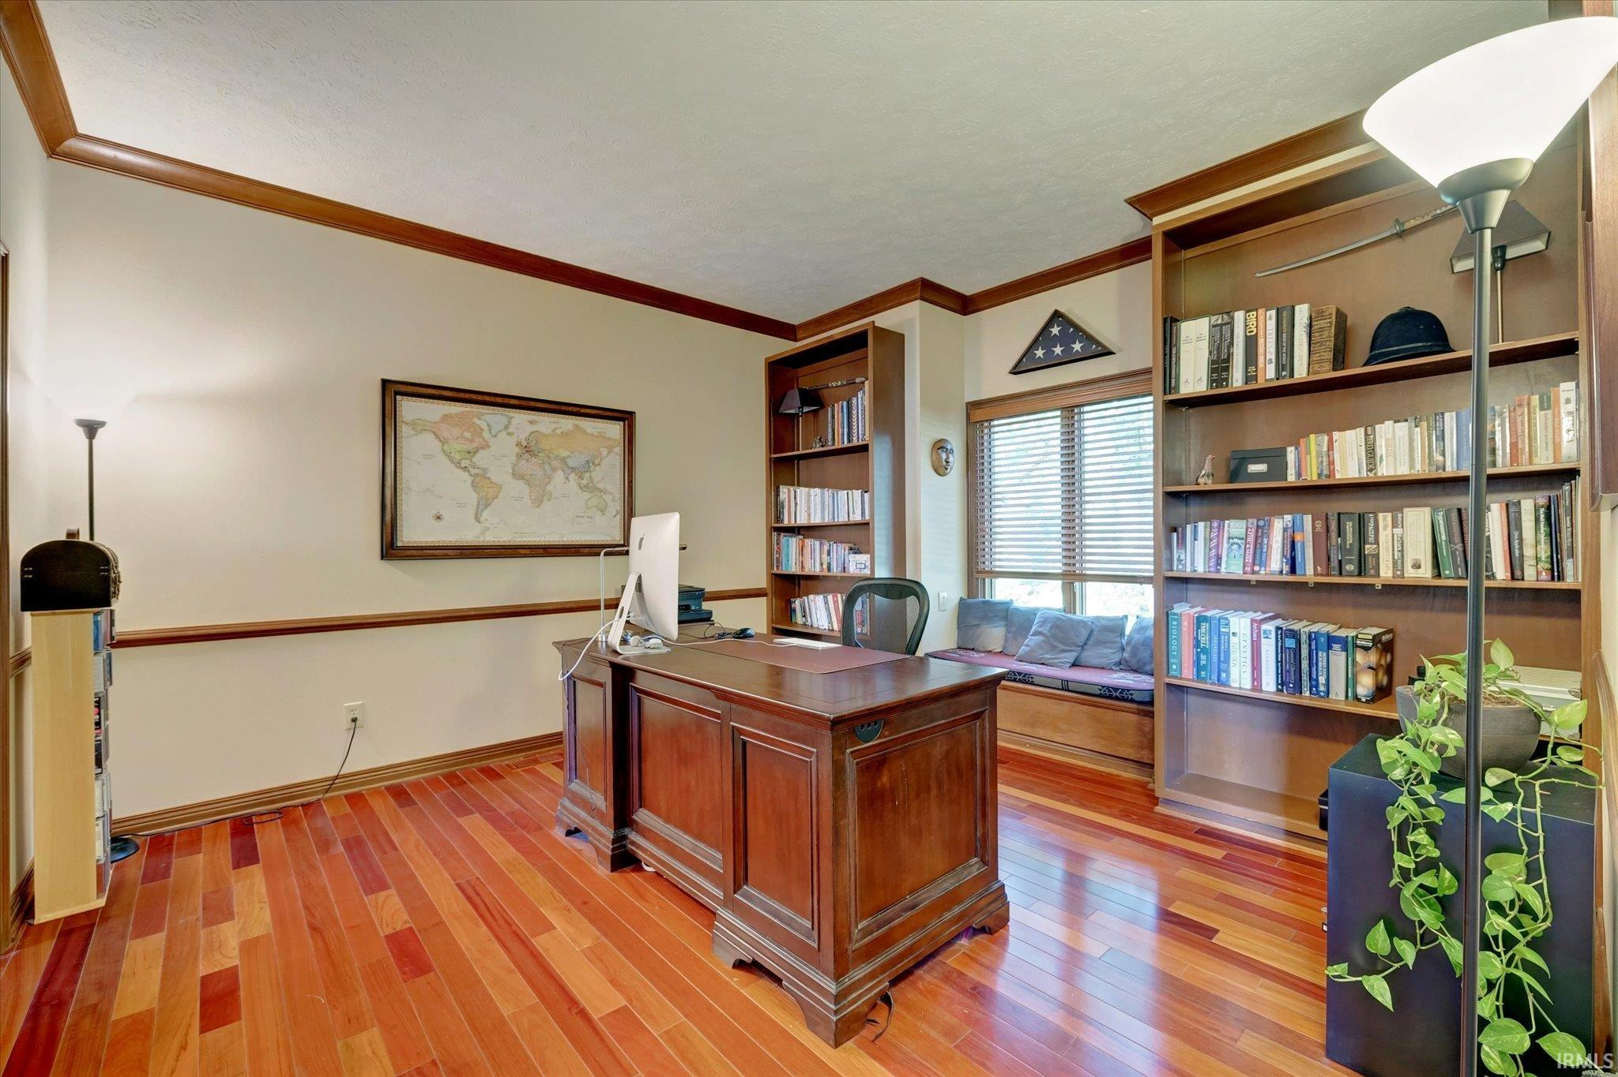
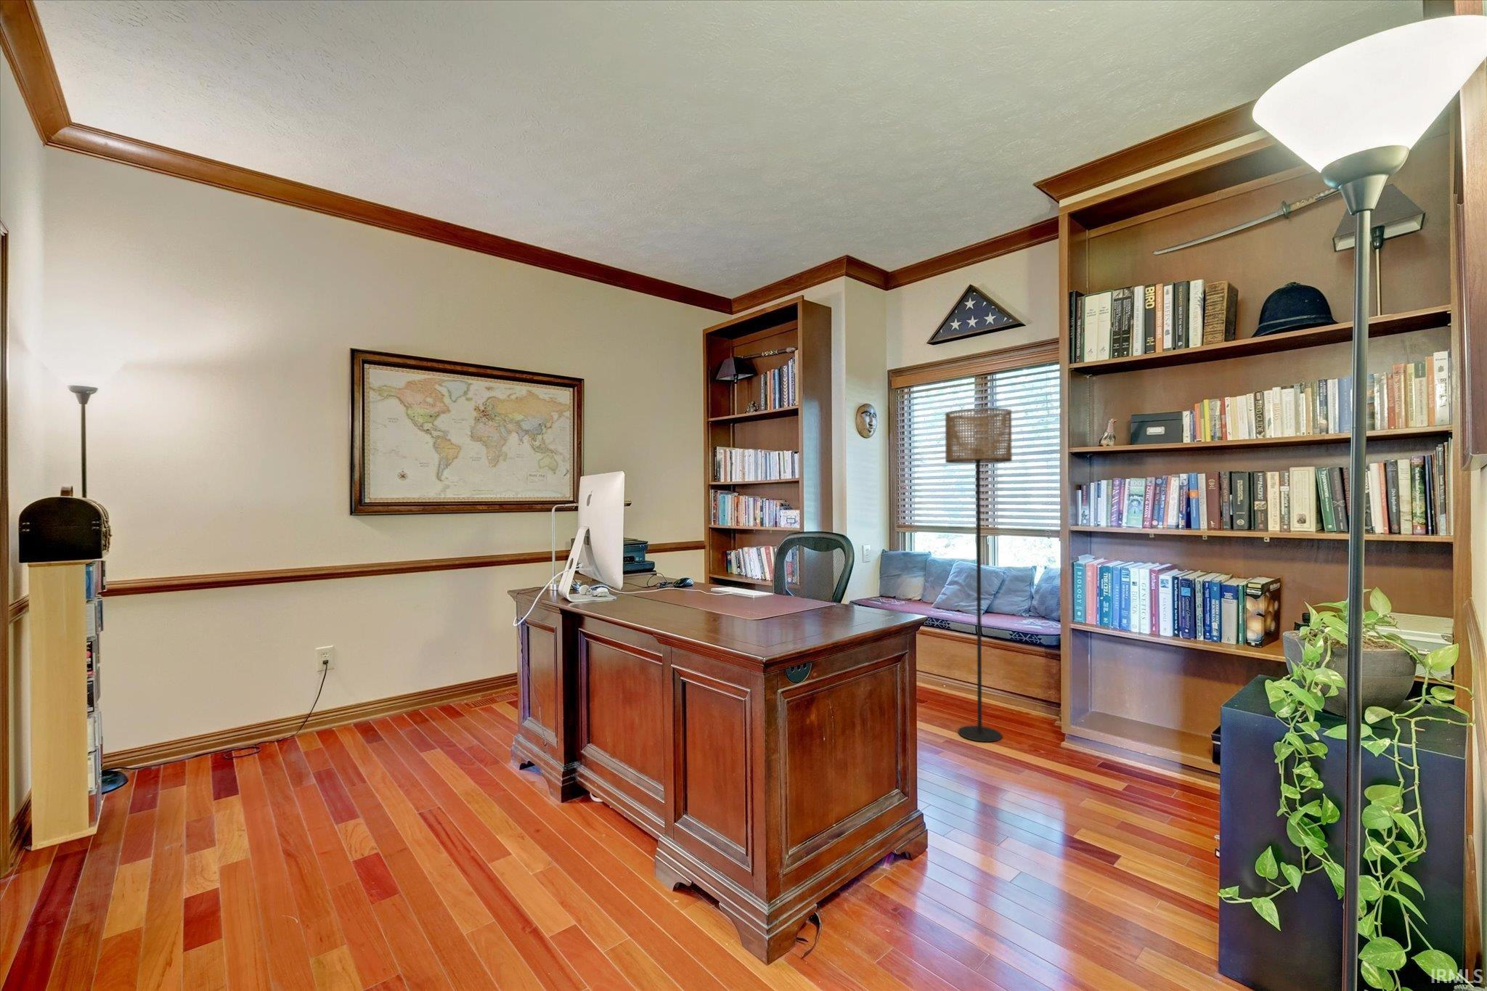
+ floor lamp [944,407,1013,743]
